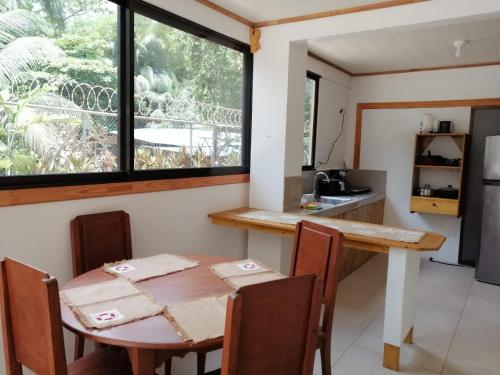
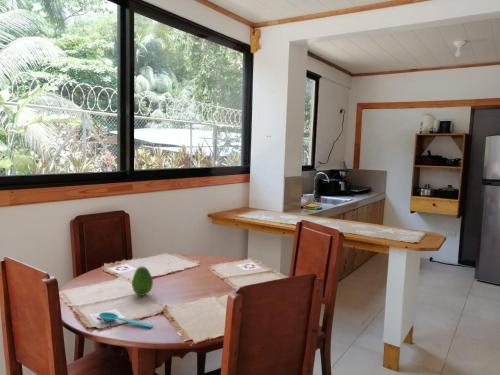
+ spoon [98,311,154,329]
+ fruit [131,266,154,297]
